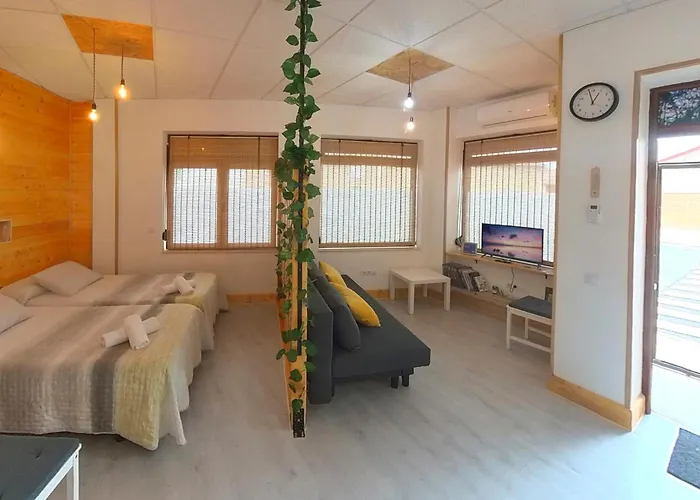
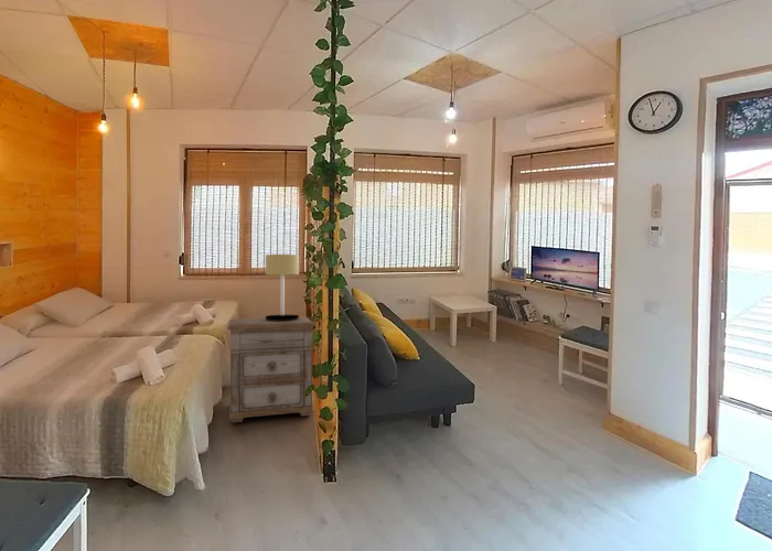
+ table lamp [265,253,300,320]
+ nightstand [226,316,317,424]
